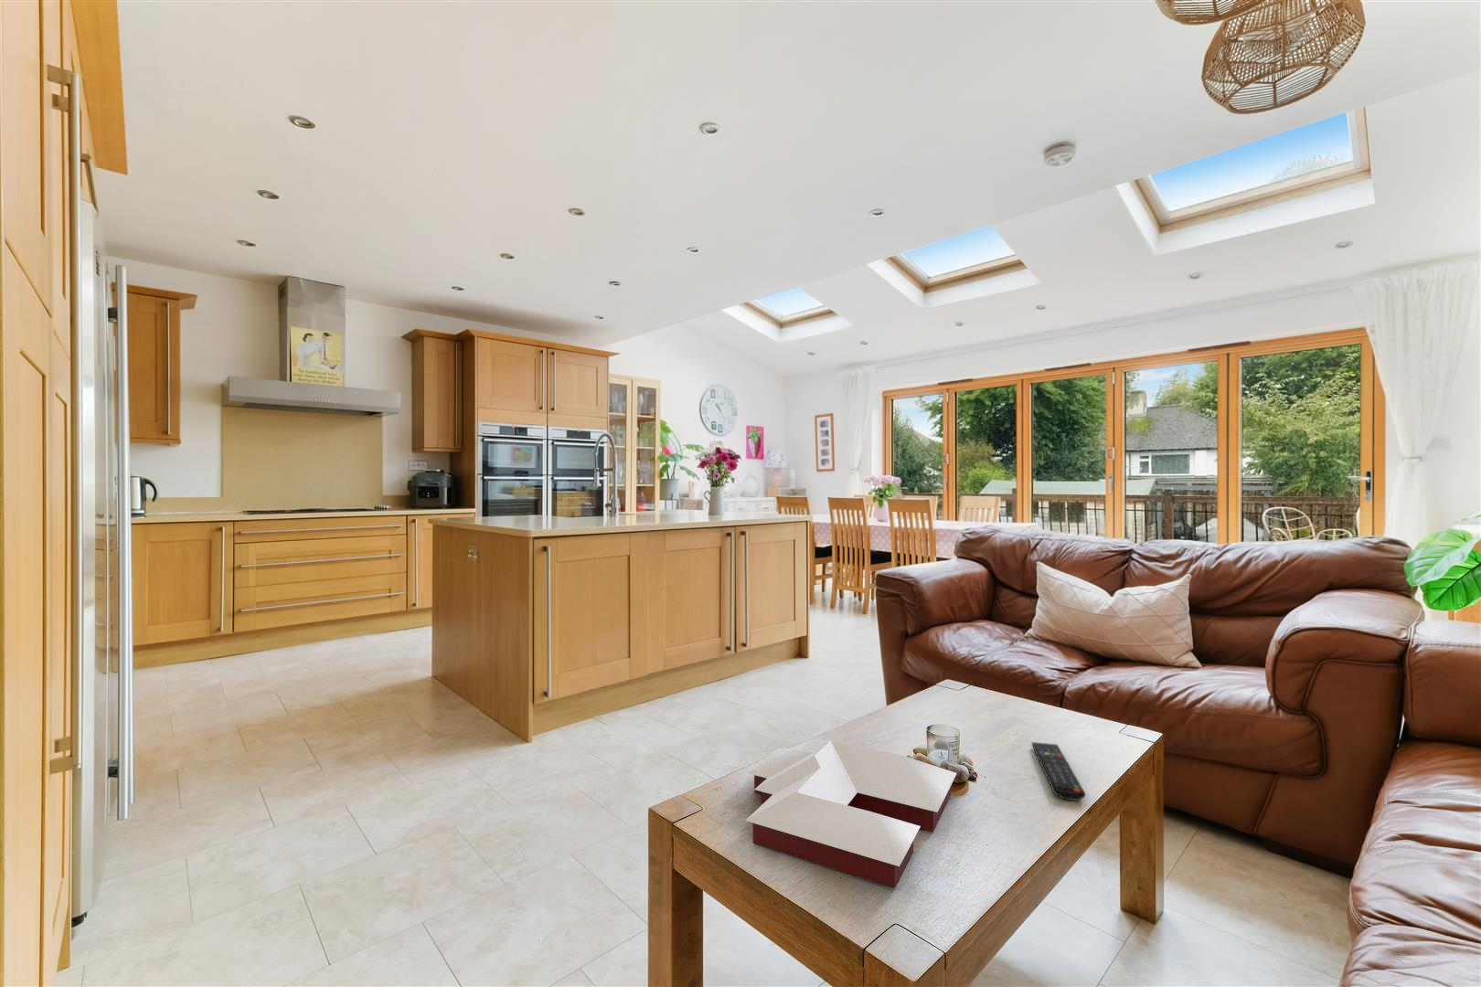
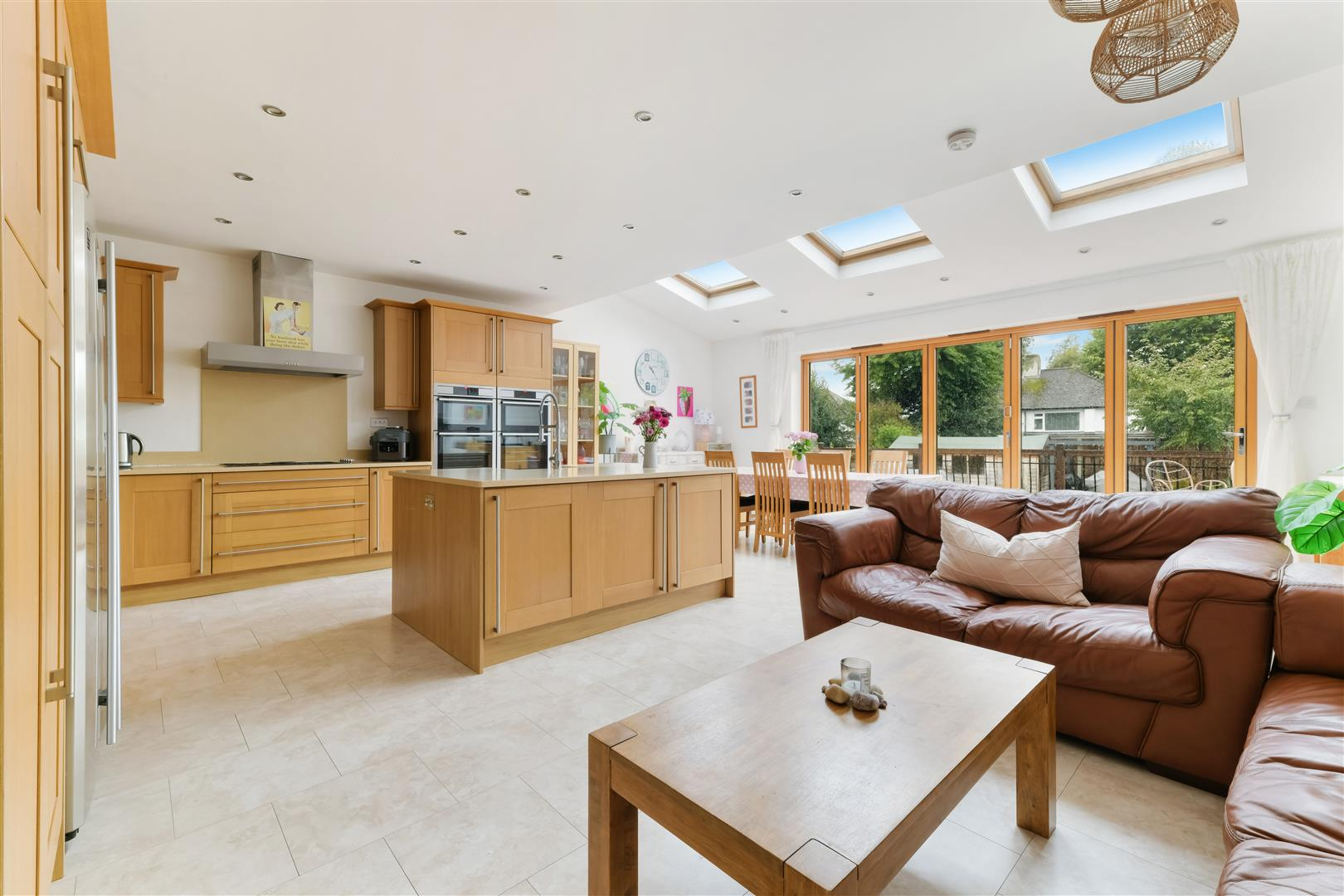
- remote control [1031,741,1087,802]
- books [745,739,958,889]
